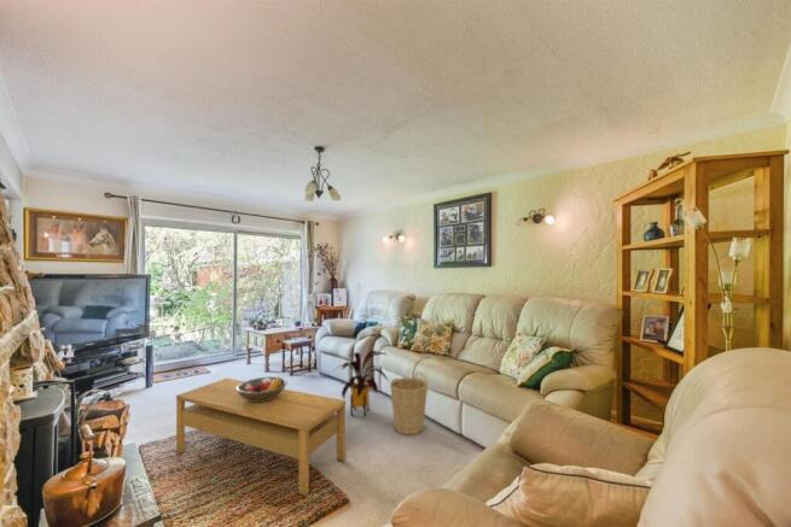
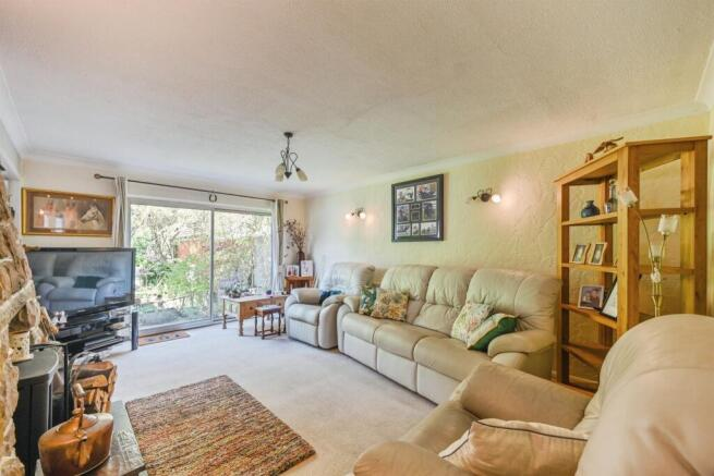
- house plant [333,350,390,417]
- fruit bowl [235,375,289,402]
- coffee table [175,377,347,497]
- basket [389,371,429,437]
